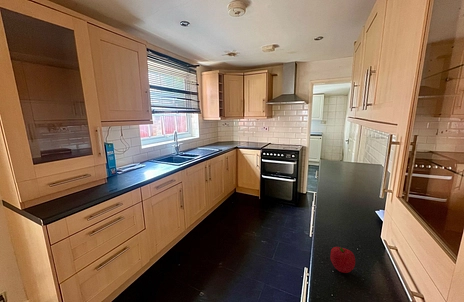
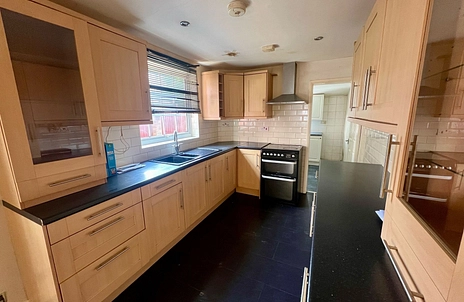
- fruit [329,246,356,274]
